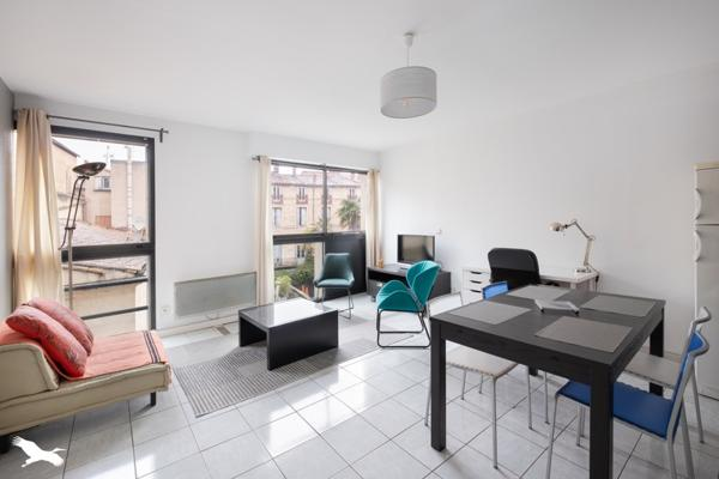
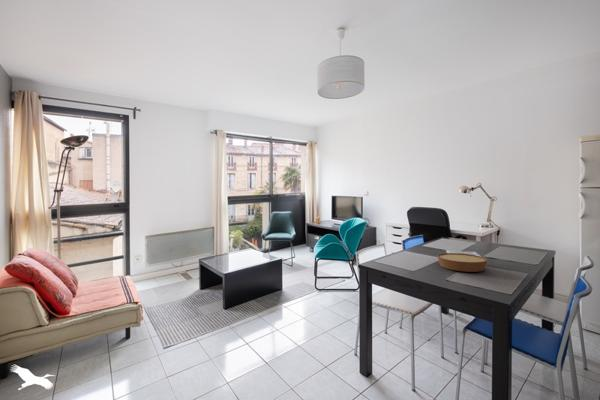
+ bowl [436,252,488,273]
